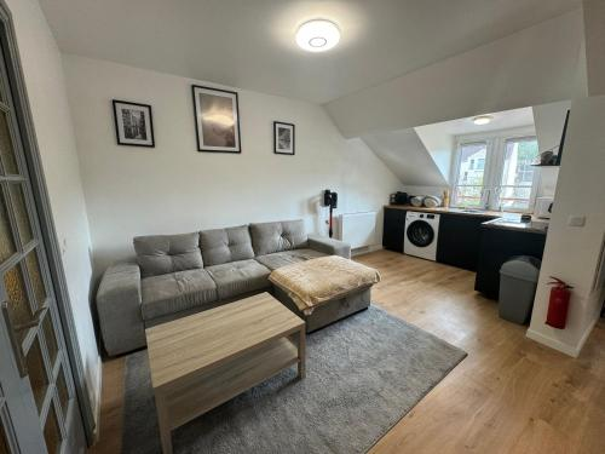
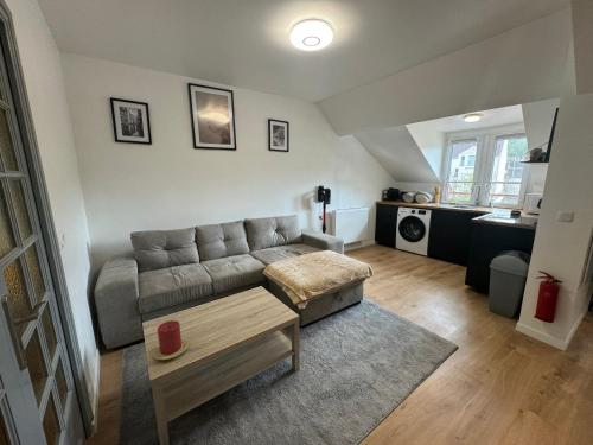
+ candle [151,319,190,361]
